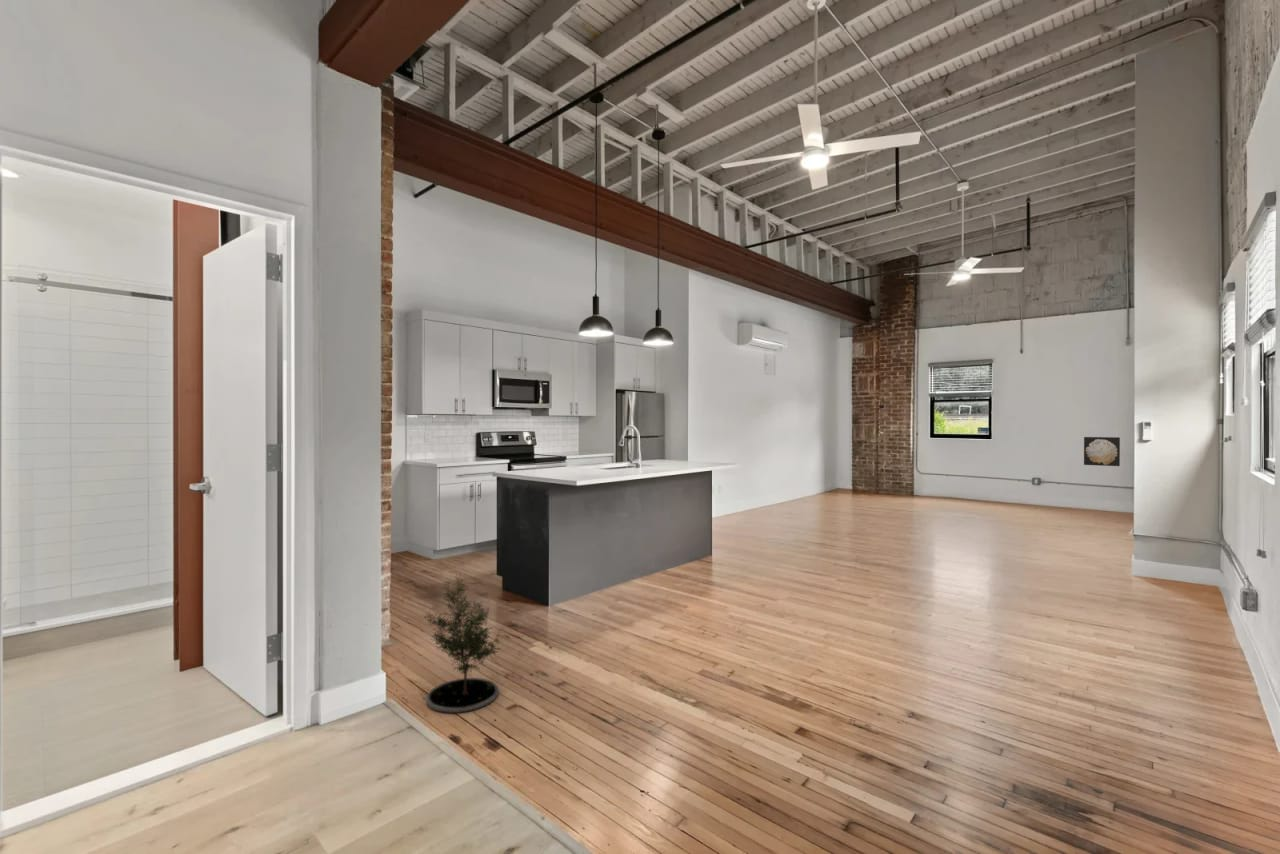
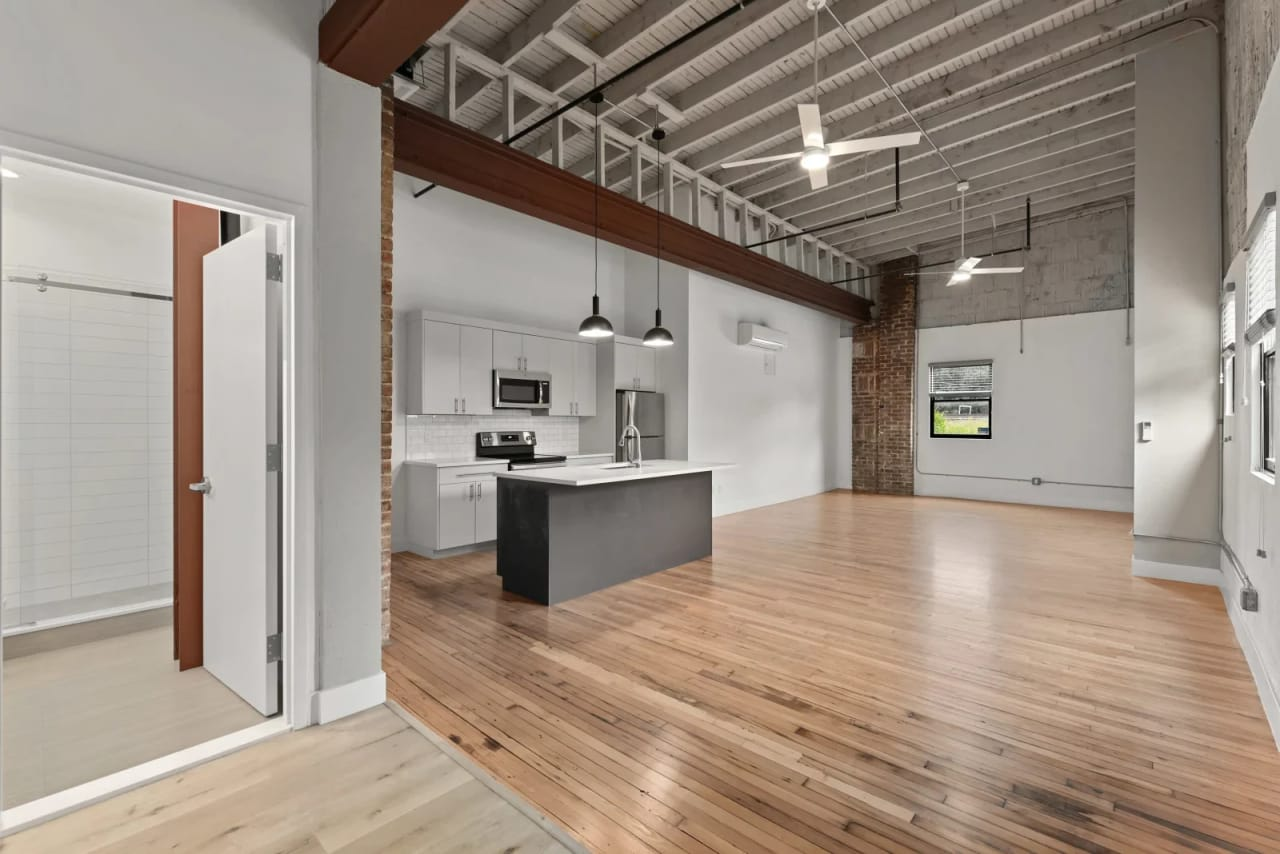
- potted tree [425,573,503,714]
- wall art [1083,436,1121,467]
